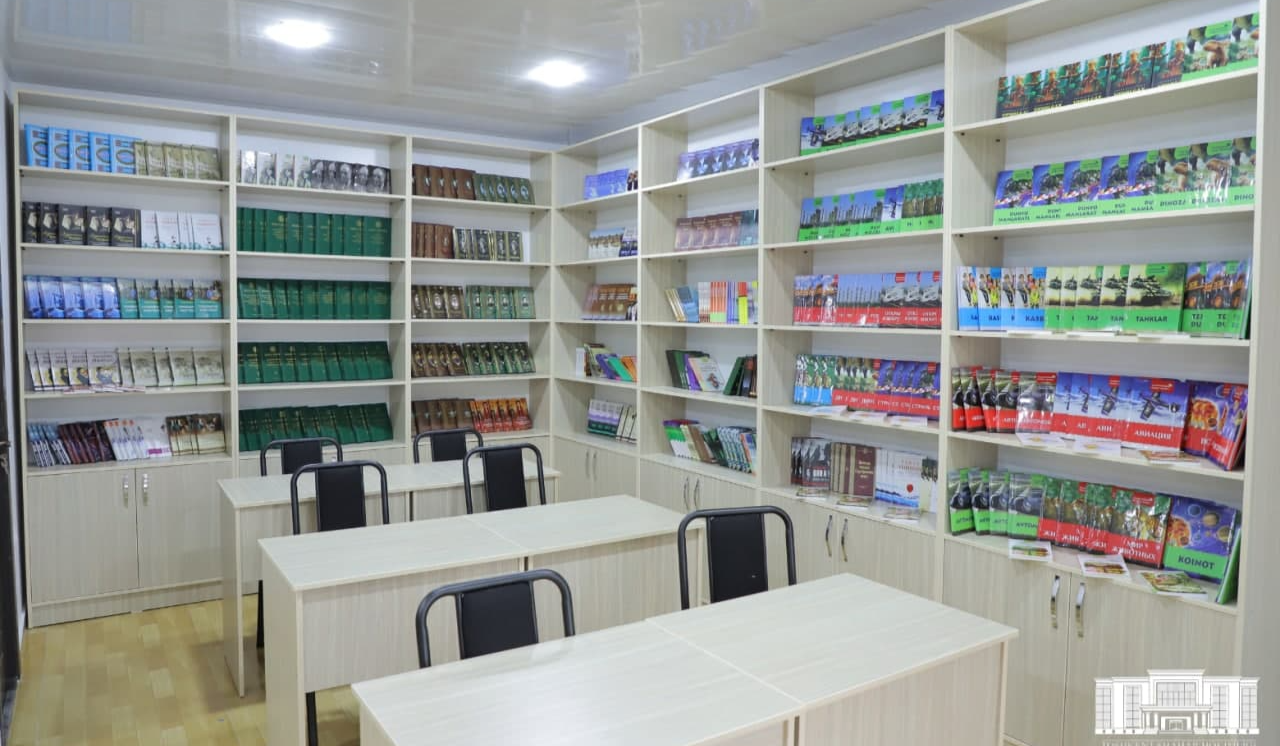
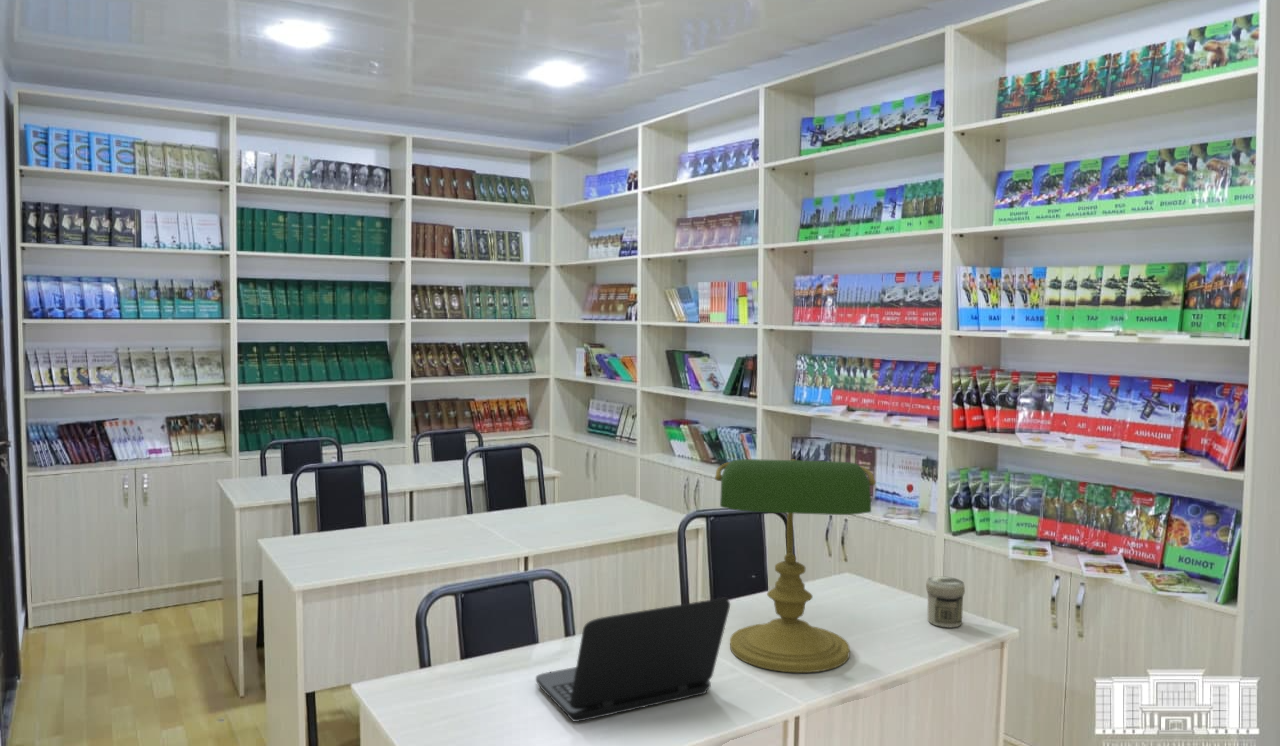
+ laptop [535,597,731,723]
+ jar [925,575,966,628]
+ desk lamp [714,458,877,673]
